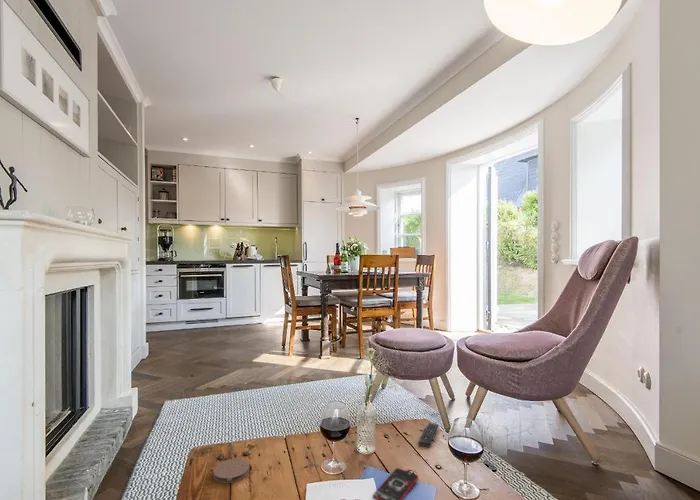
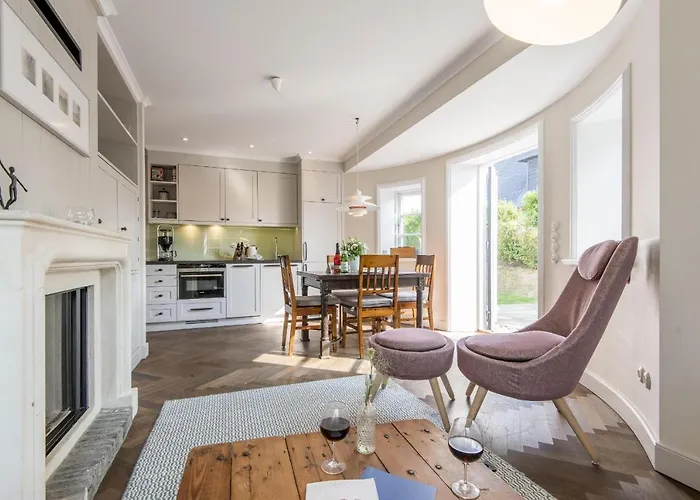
- coaster [212,458,250,484]
- remote control [417,422,440,448]
- smartphone [372,467,420,500]
